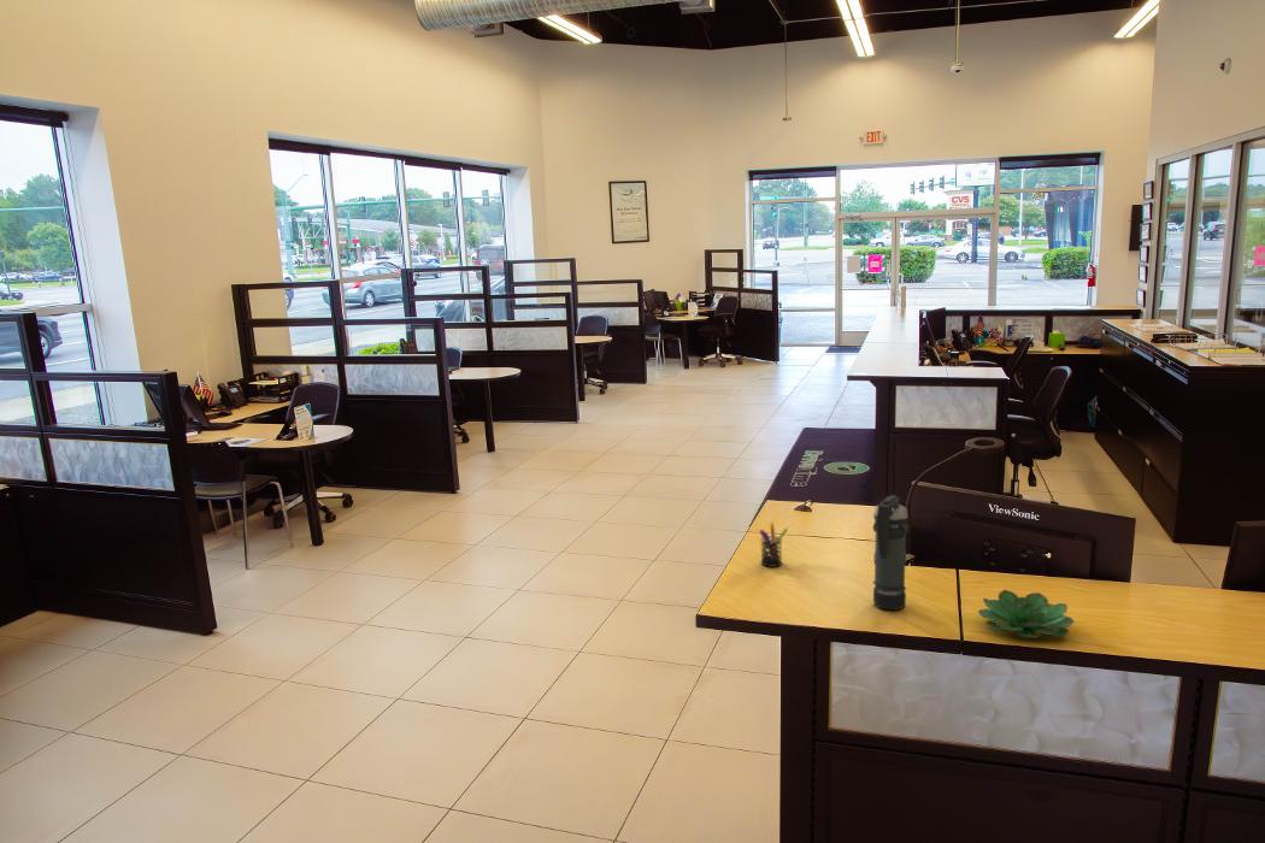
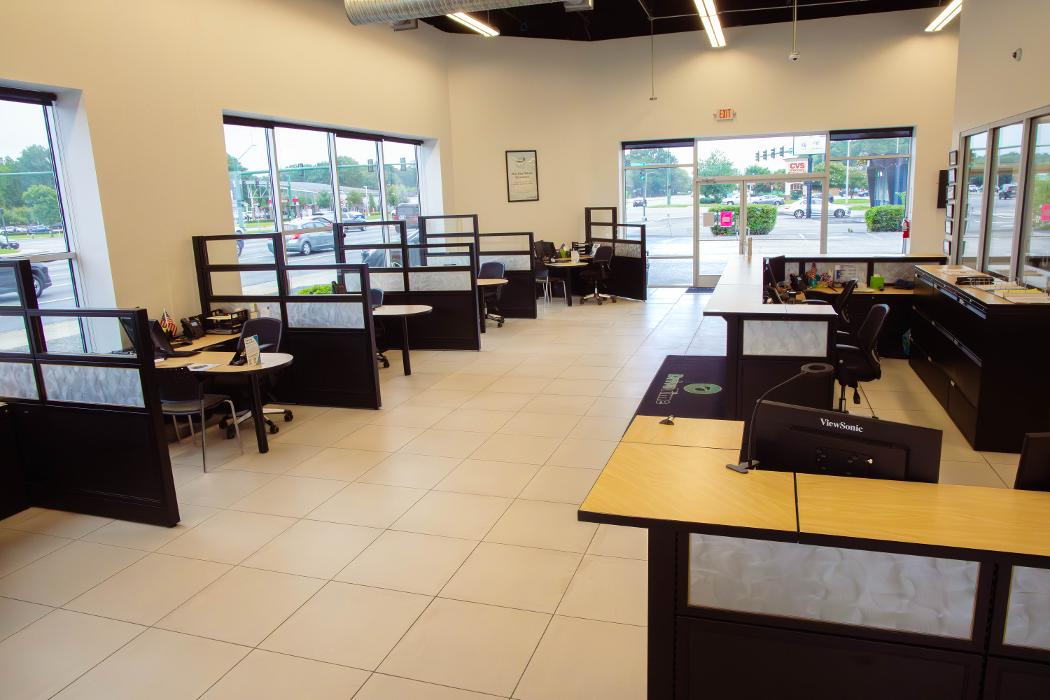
- smoke grenade [871,494,910,611]
- succulent plant [977,589,1075,639]
- pen holder [758,521,789,568]
